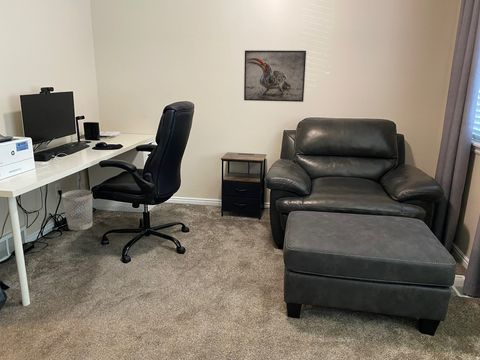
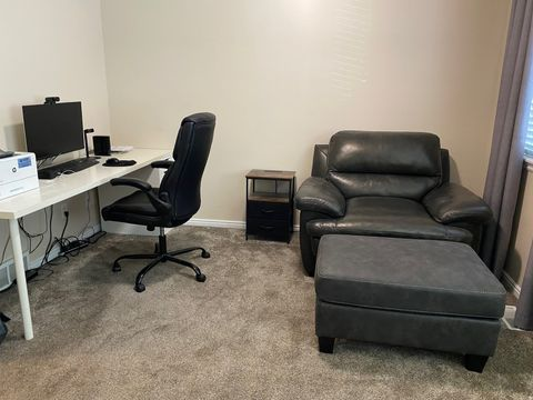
- wastebasket [61,189,93,231]
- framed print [243,49,307,103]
